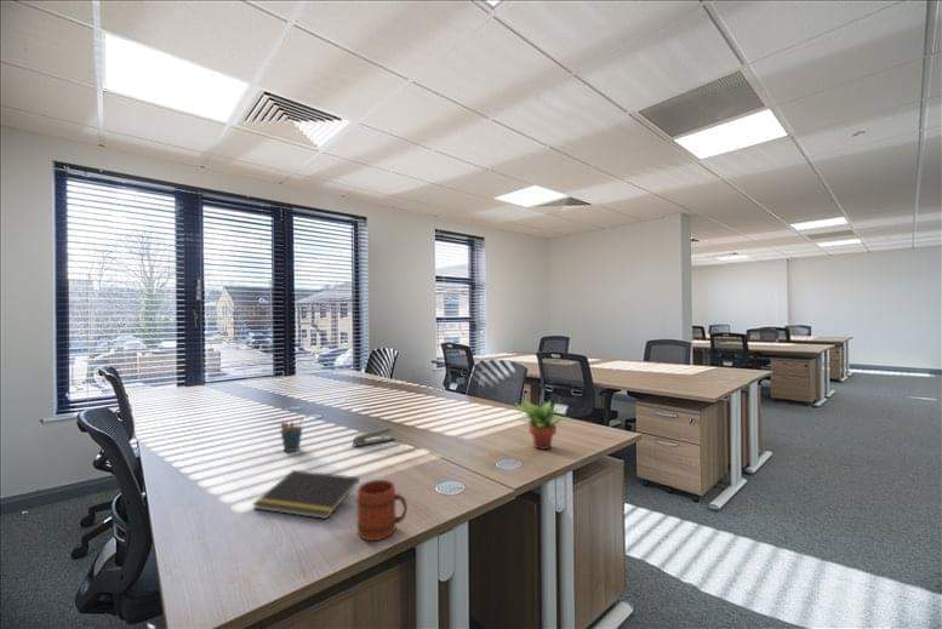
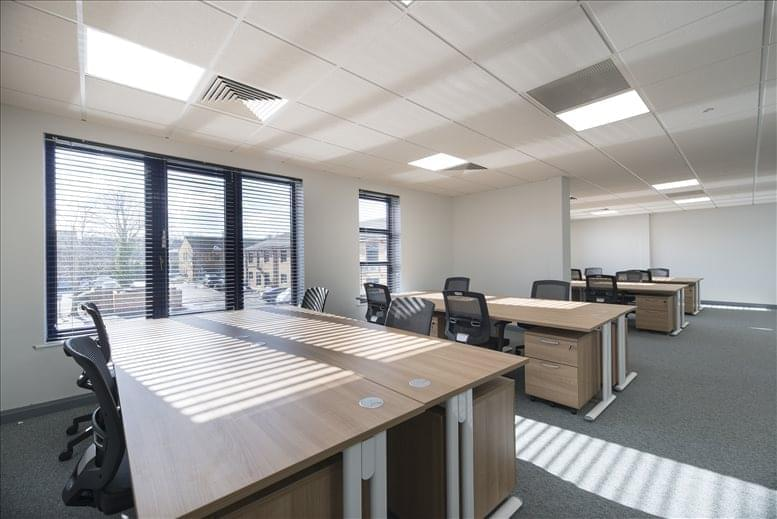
- notepad [252,469,361,520]
- pen holder [279,416,304,453]
- succulent plant [514,398,570,451]
- mug [355,479,409,542]
- stapler [352,425,396,447]
